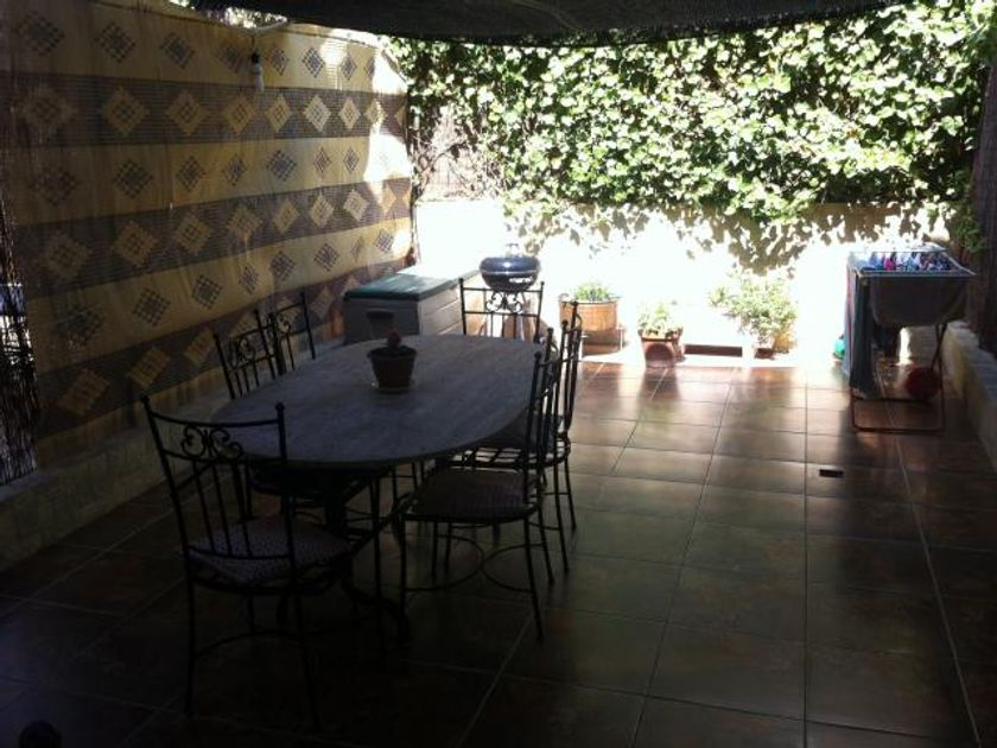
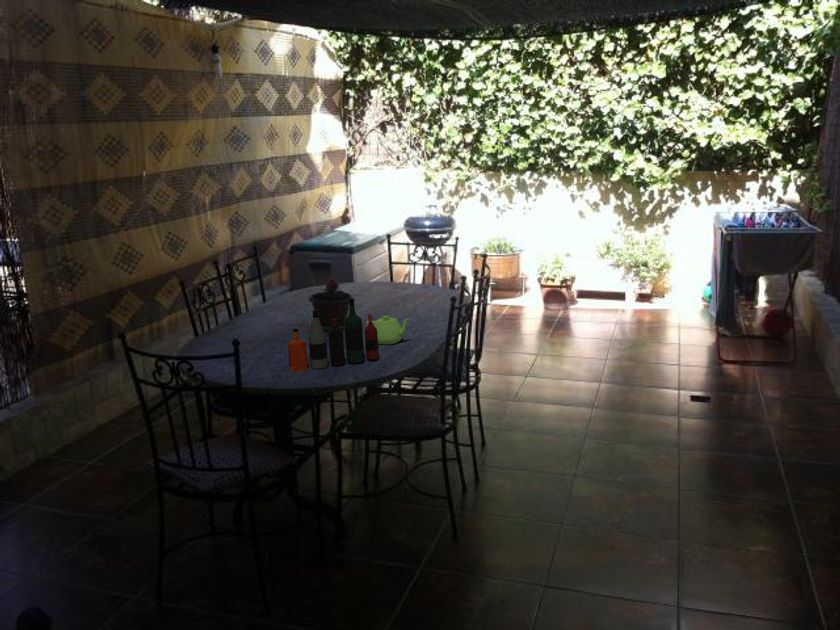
+ bottle collection [287,297,380,373]
+ teapot [365,315,412,345]
